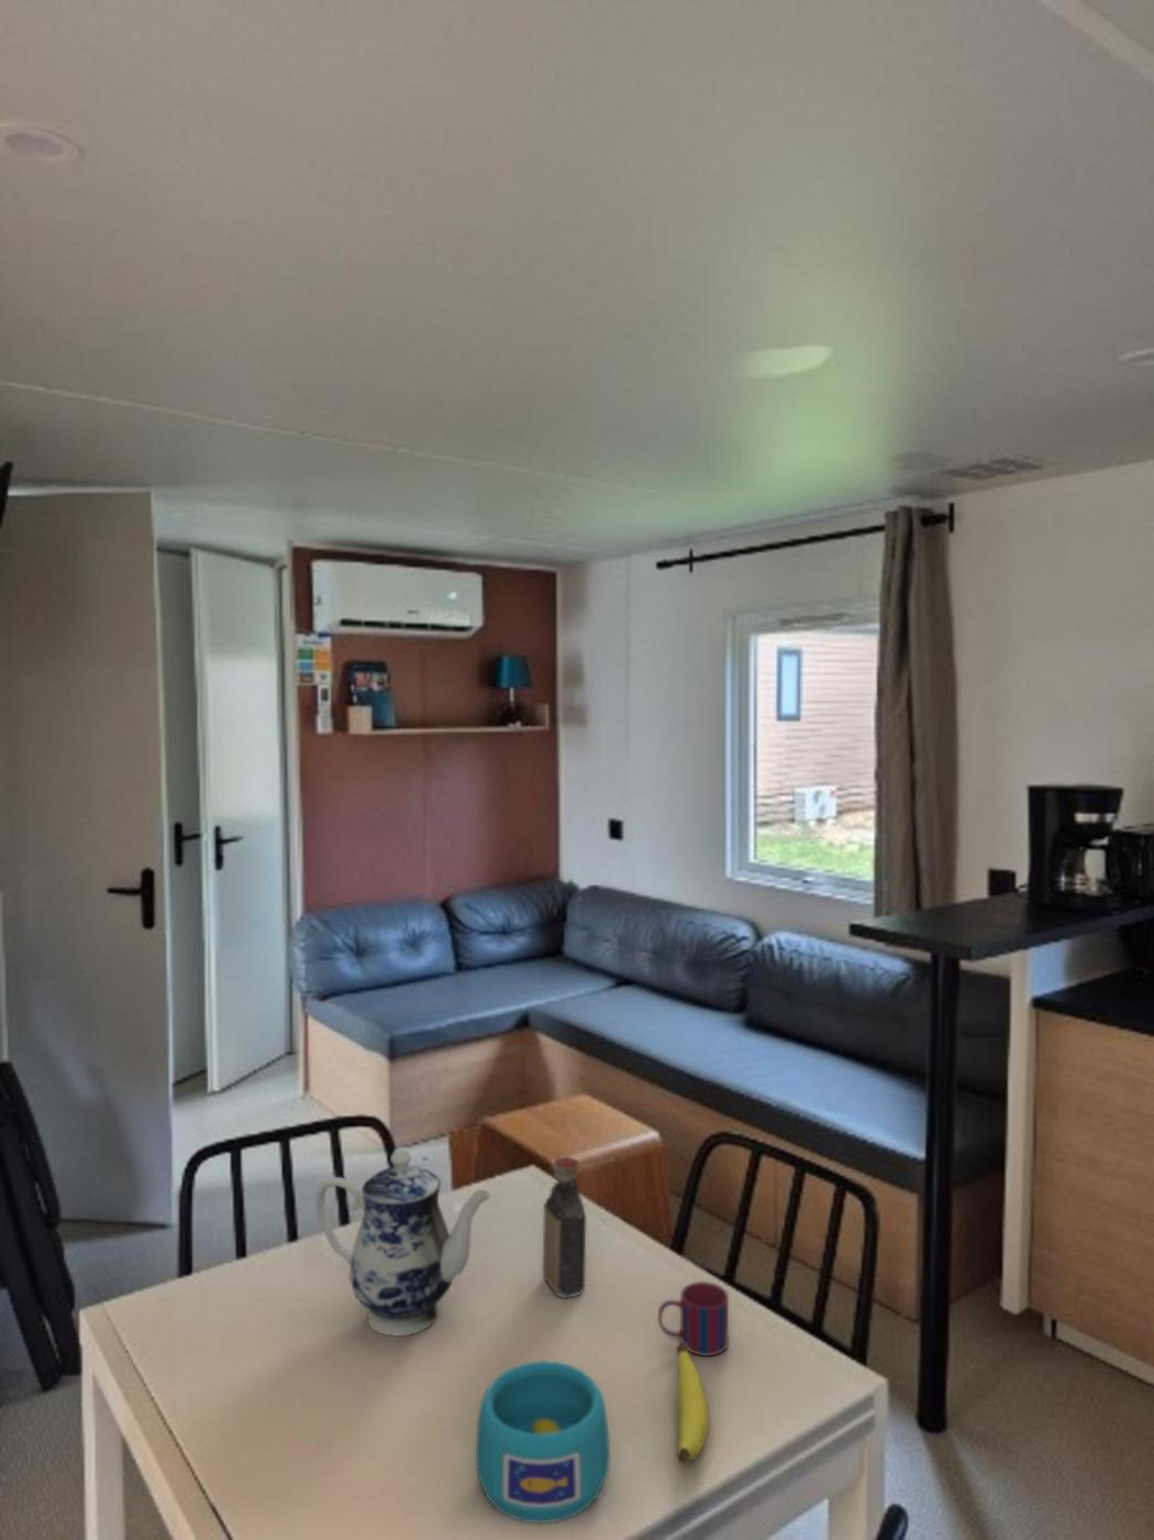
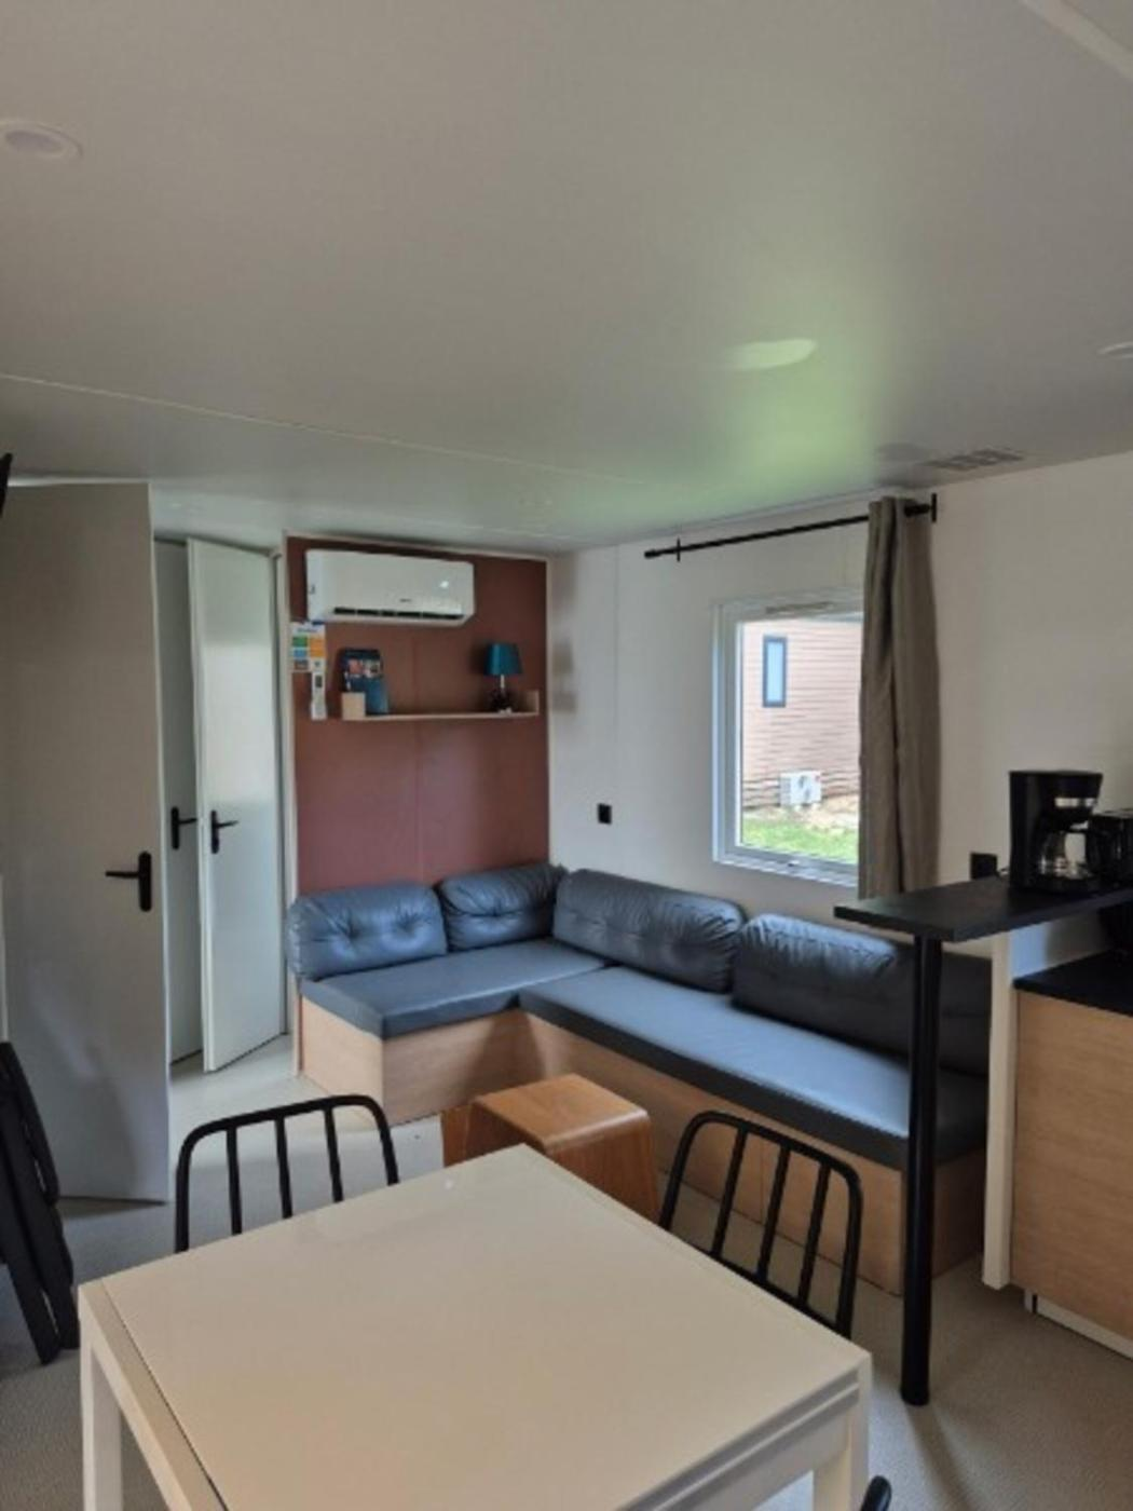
- bottle [542,1156,587,1299]
- mug [657,1281,730,1357]
- cup [475,1359,611,1524]
- teapot [314,1146,492,1337]
- banana [676,1344,710,1464]
